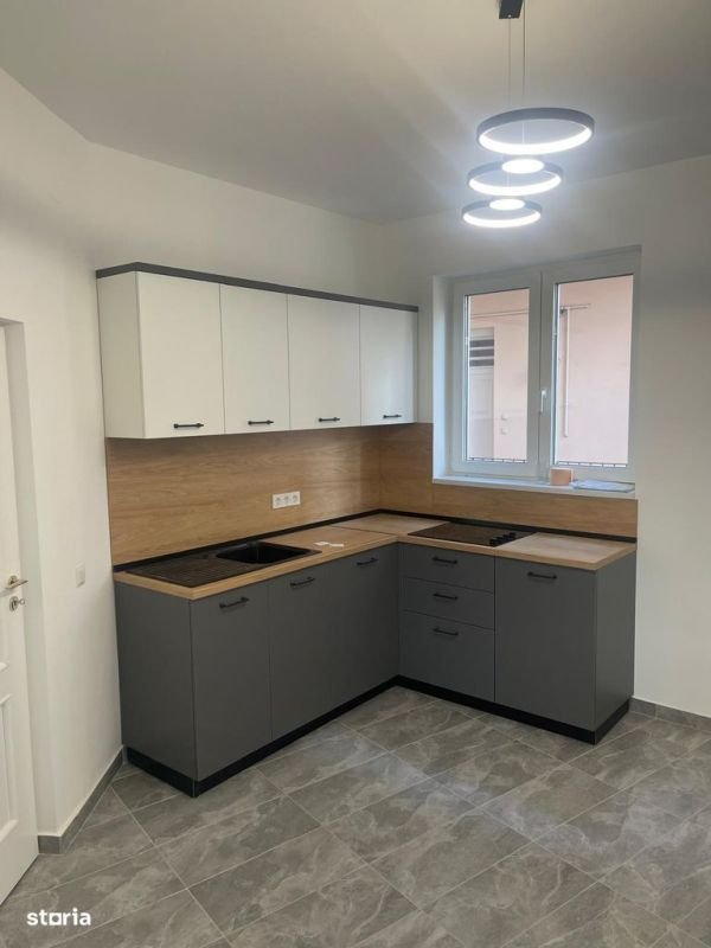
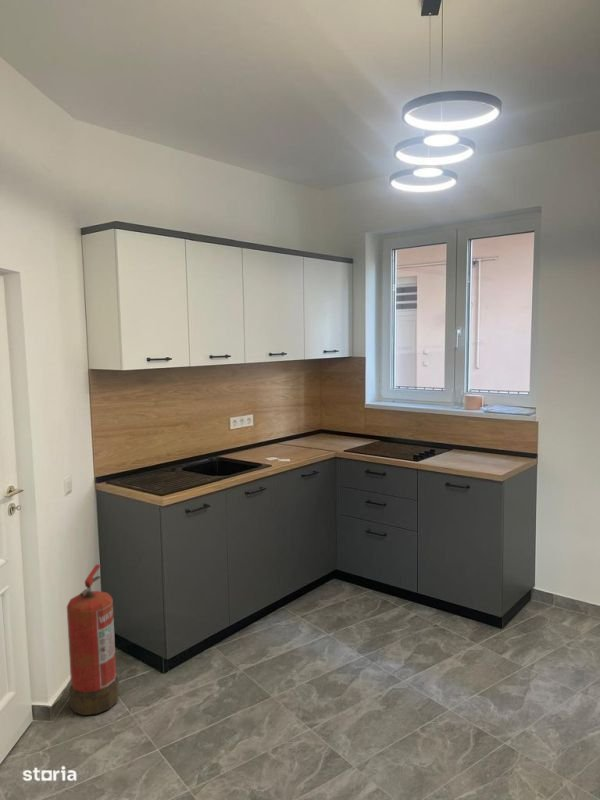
+ fire extinguisher [66,564,120,716]
